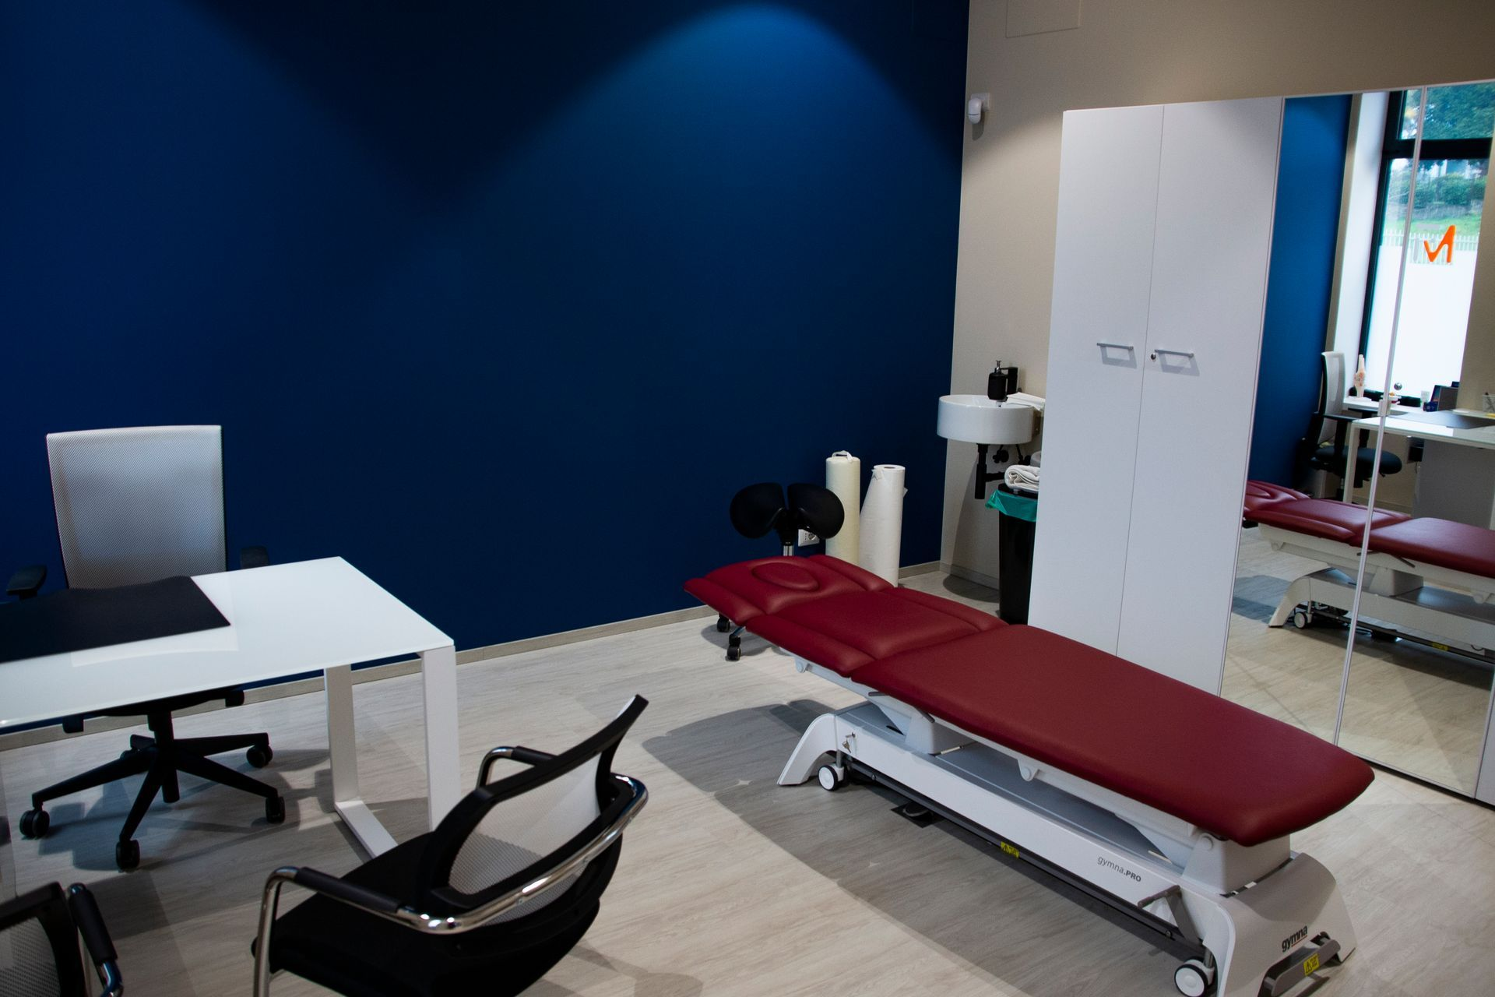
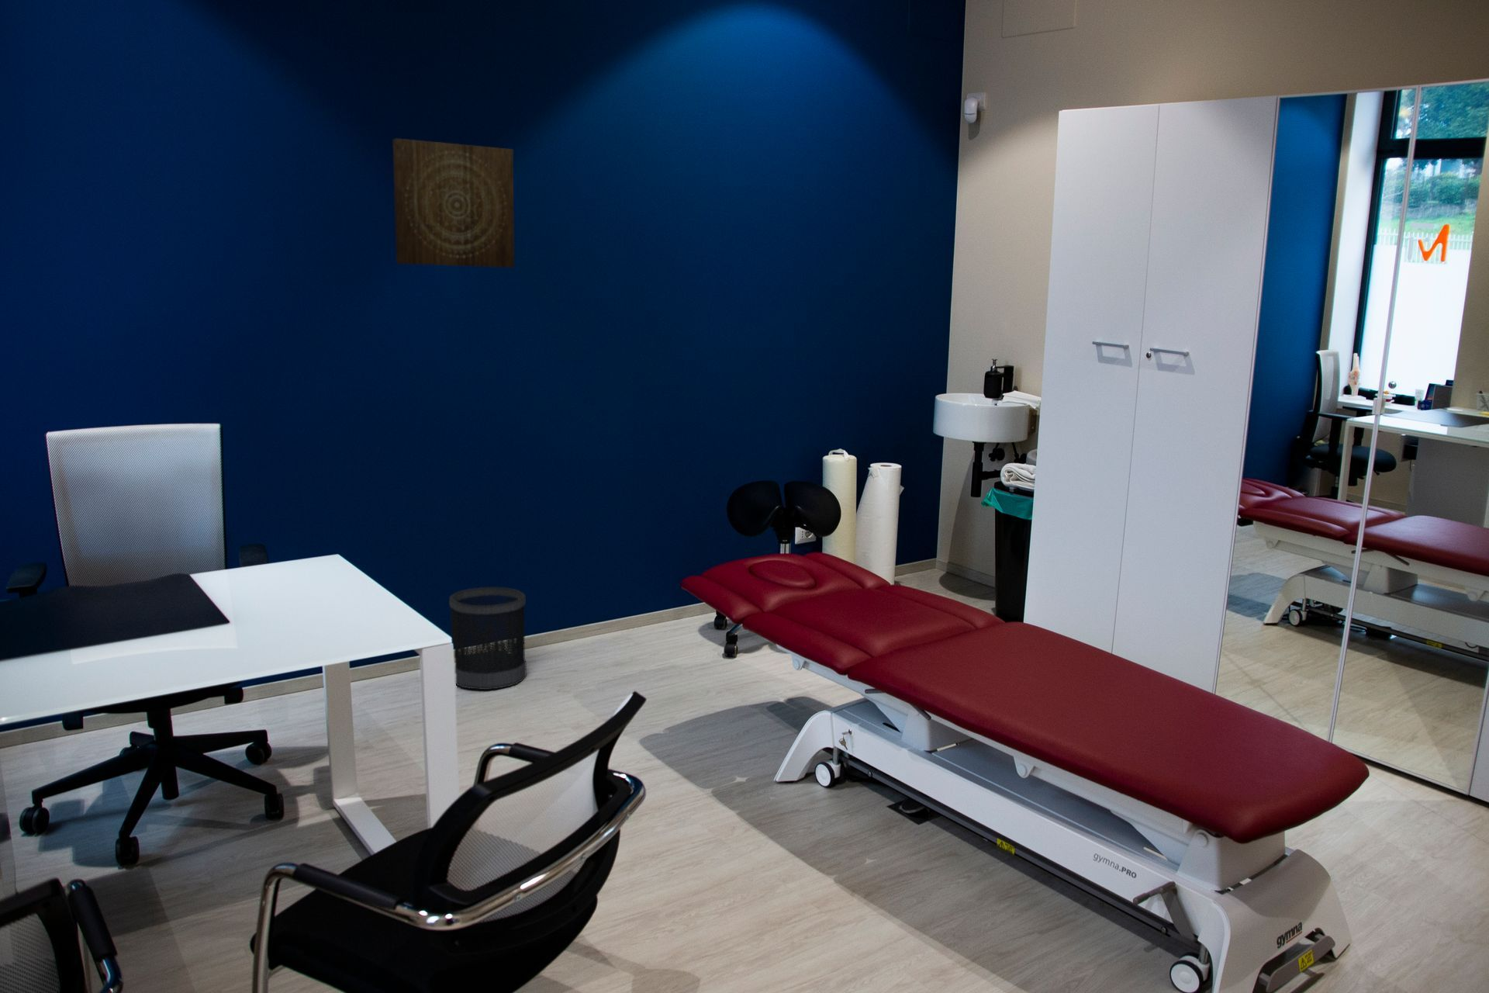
+ wastebasket [449,586,527,690]
+ wall art [392,139,515,268]
